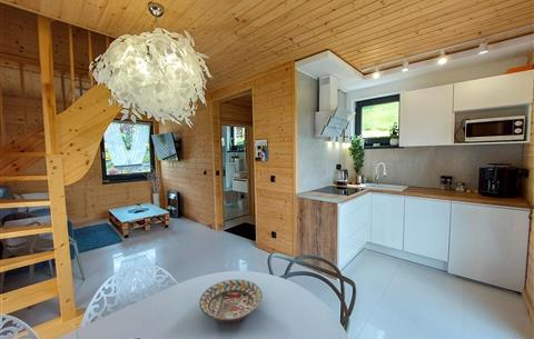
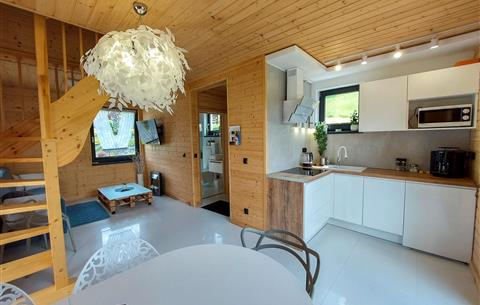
- decorative bowl [198,279,263,323]
